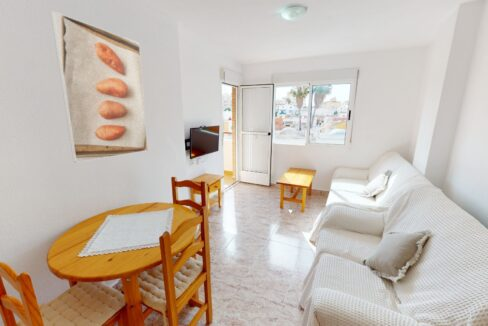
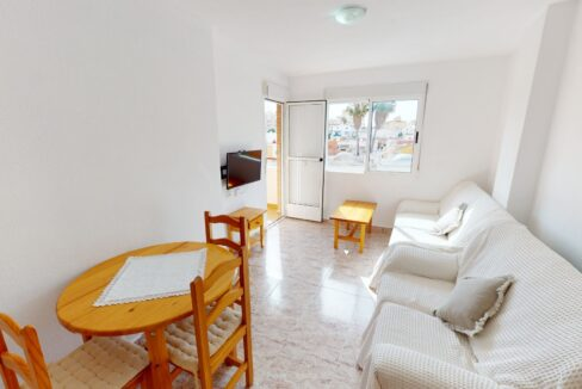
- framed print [50,10,149,164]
